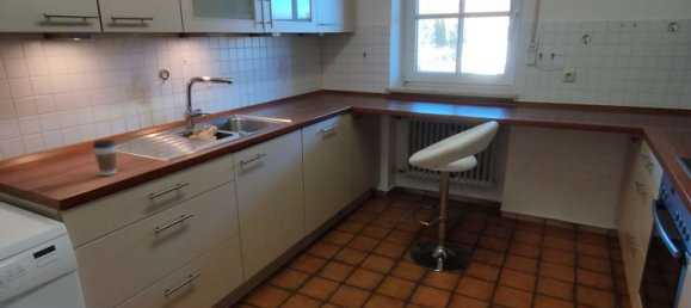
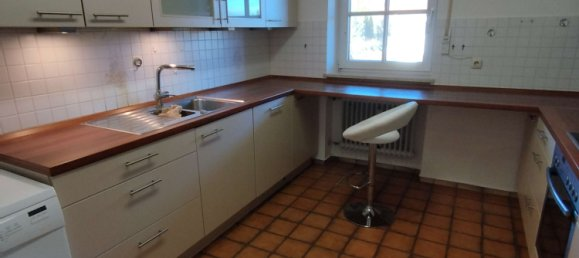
- coffee cup [92,138,118,177]
